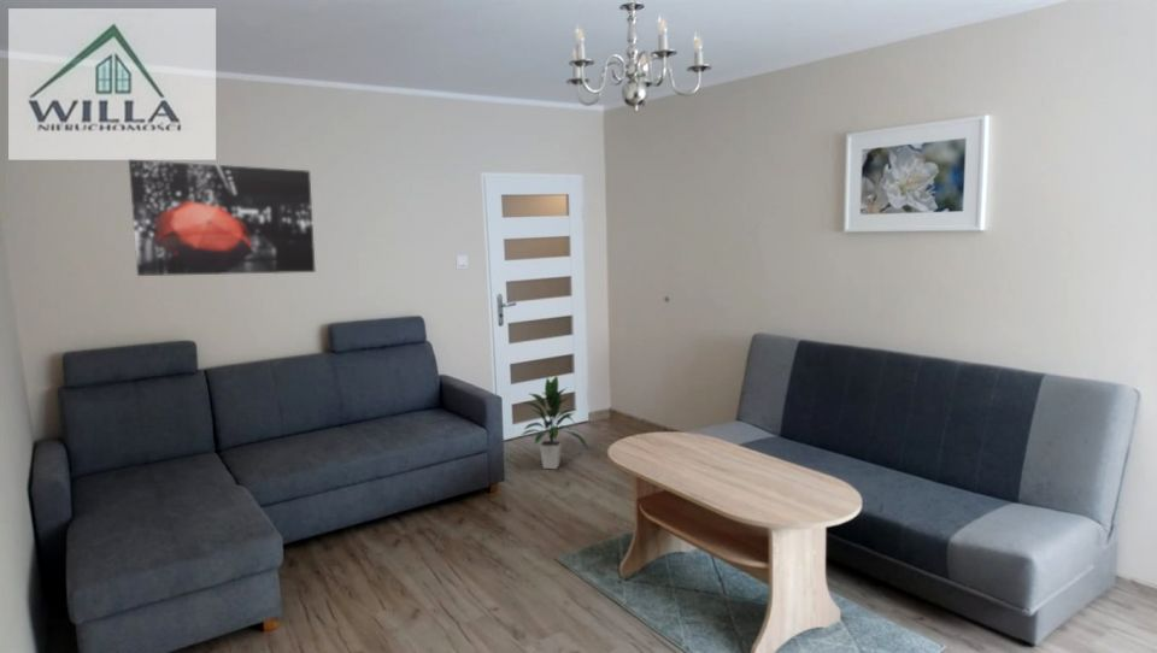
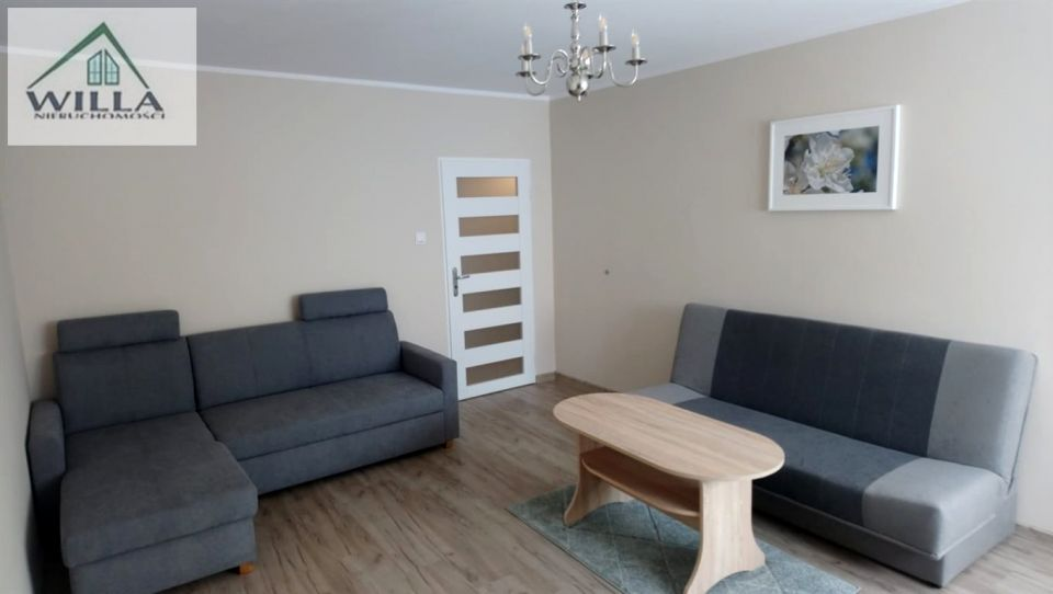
- wall art [128,159,317,277]
- indoor plant [517,375,589,470]
